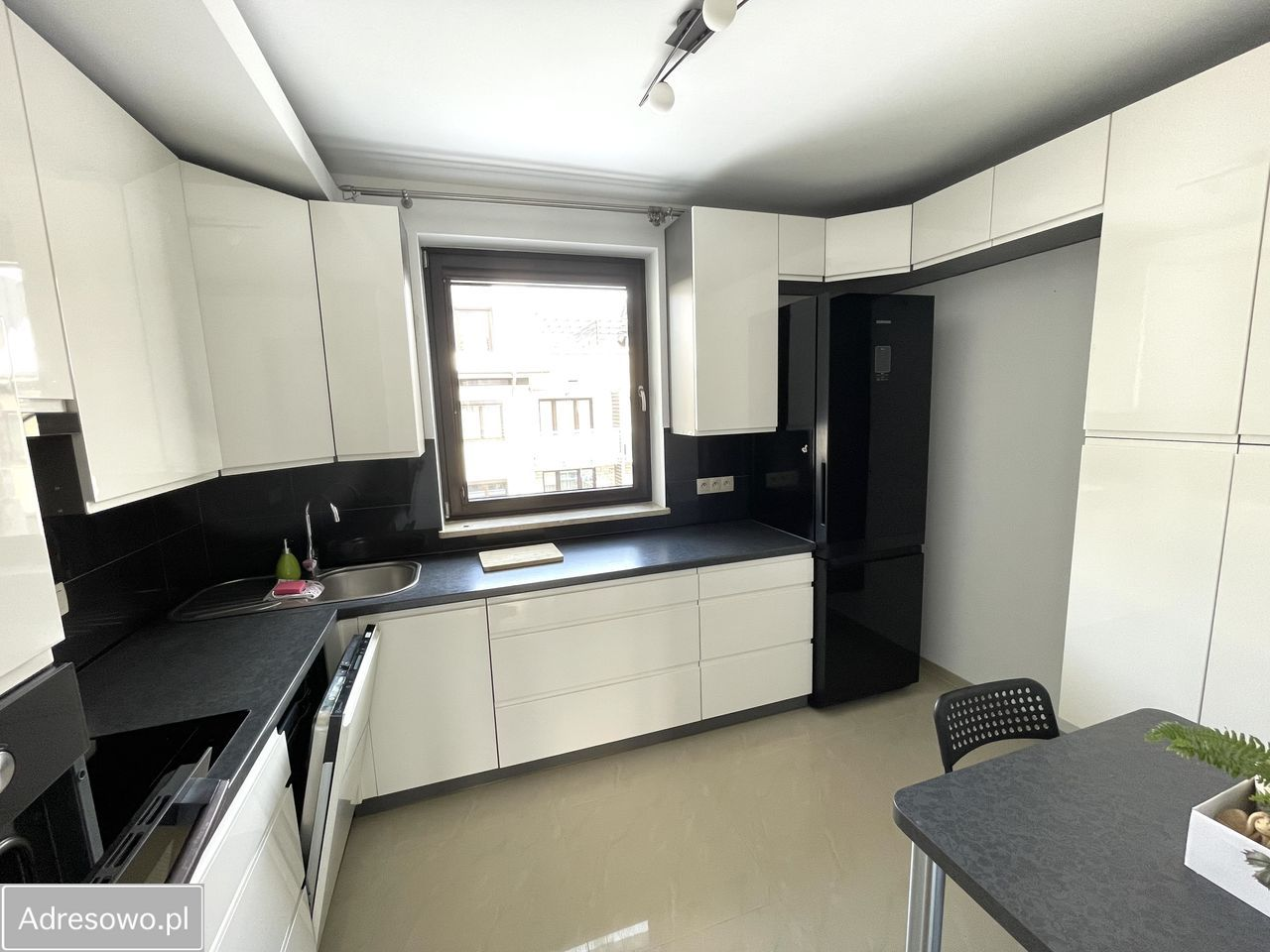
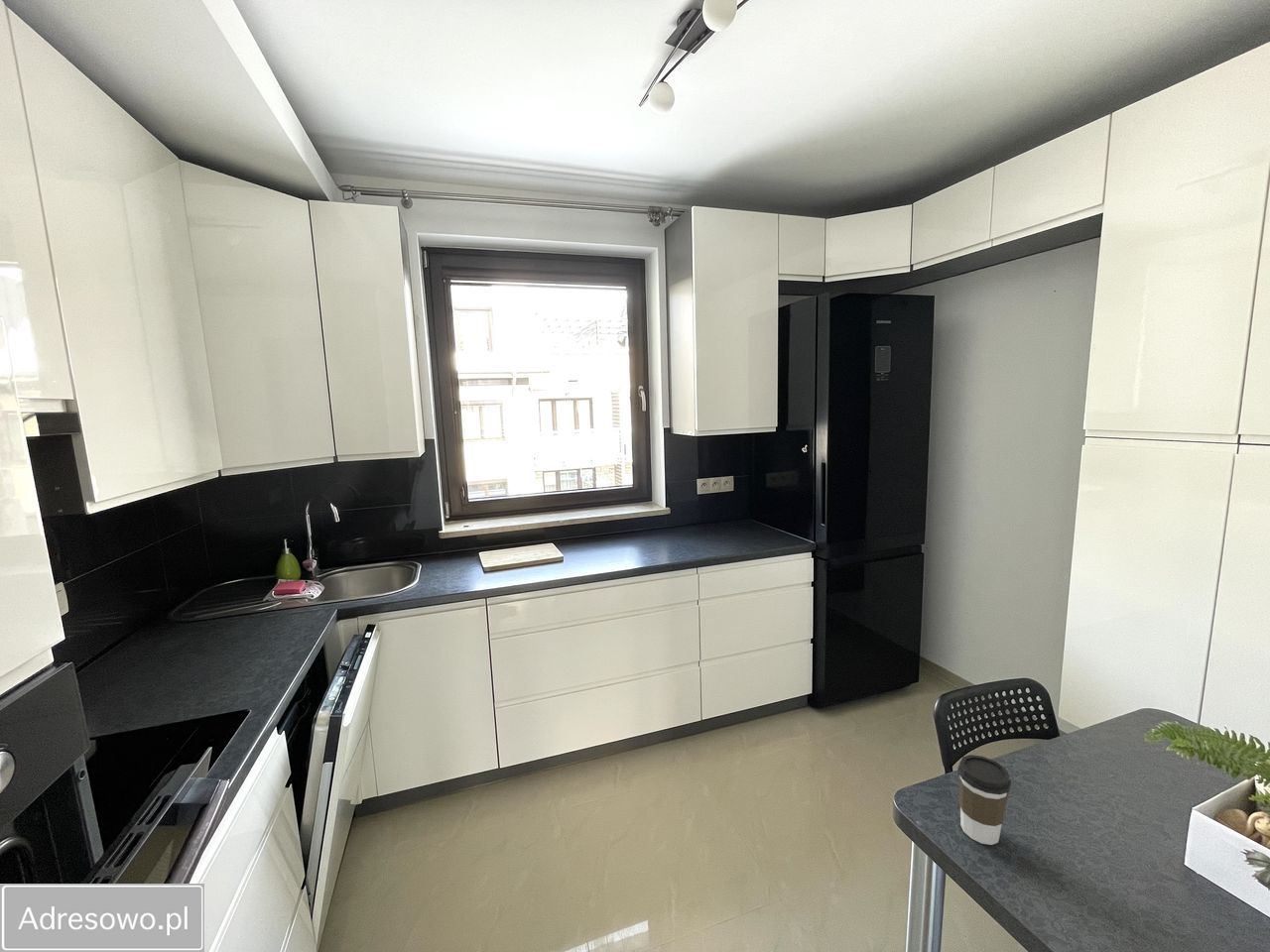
+ coffee cup [956,754,1012,846]
